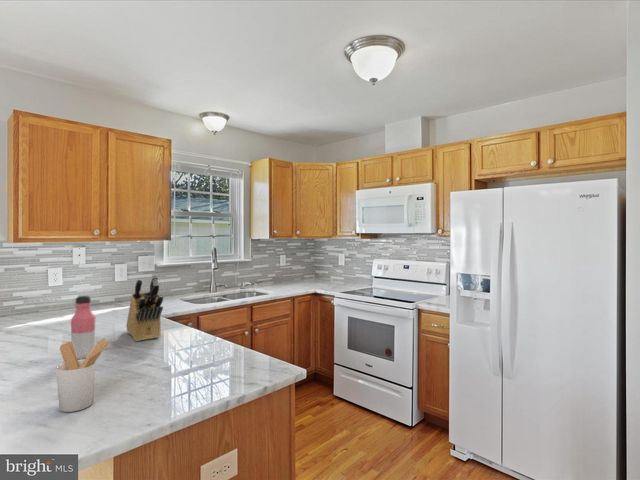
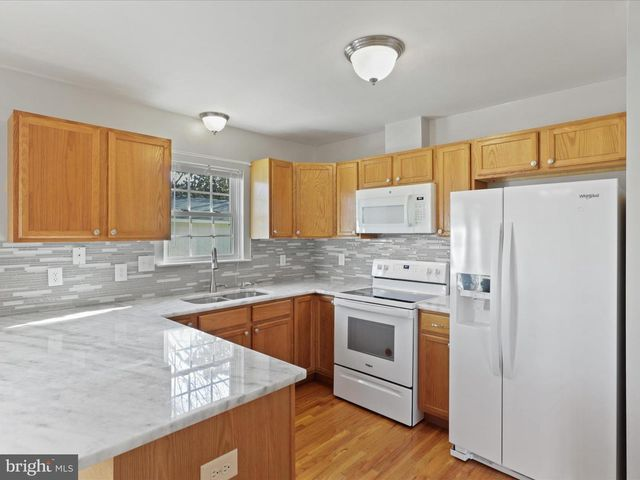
- knife block [125,274,164,342]
- utensil holder [55,338,111,413]
- water bottle [70,295,96,360]
